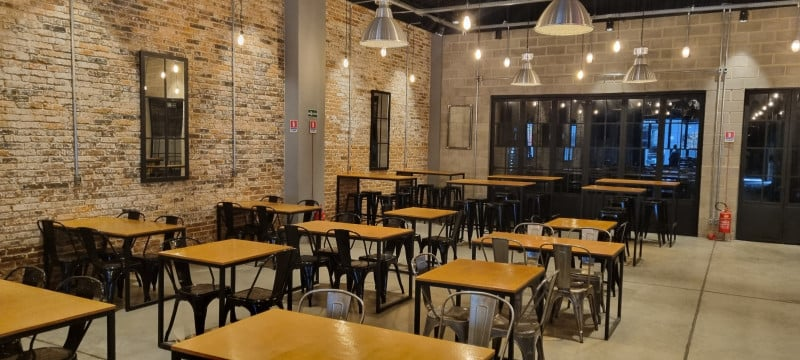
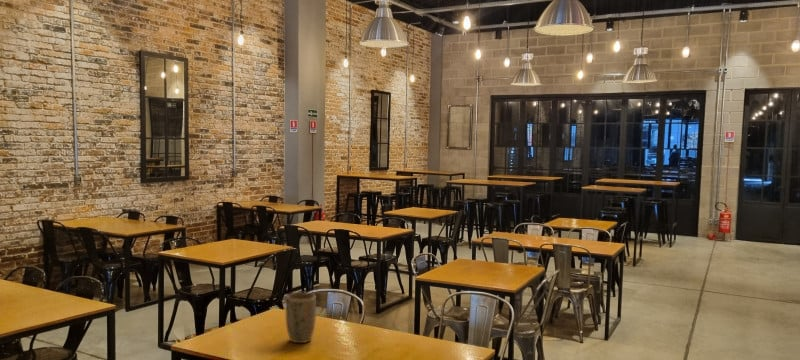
+ plant pot [285,291,317,344]
